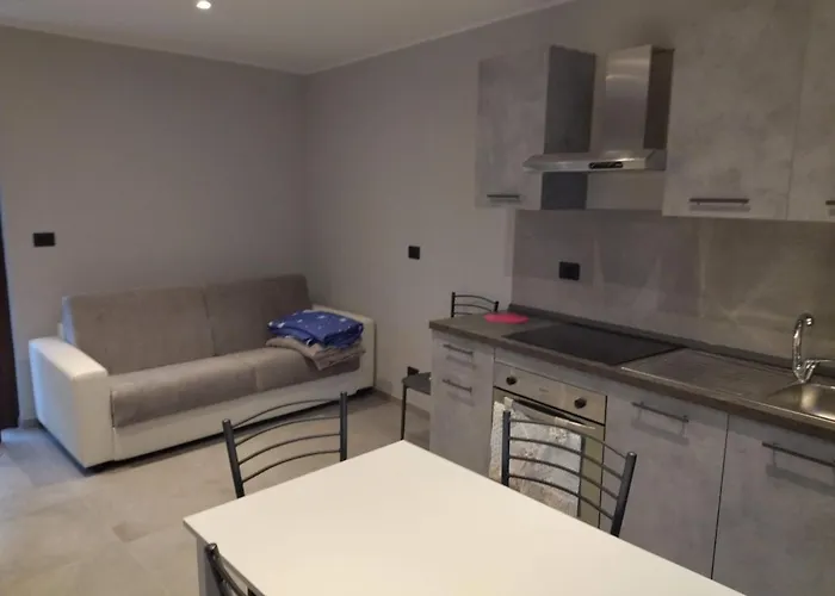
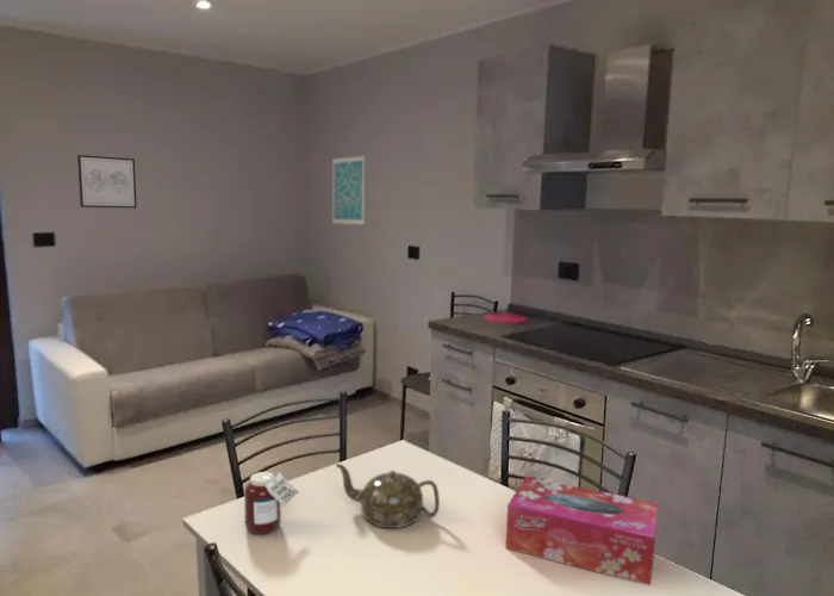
+ wall art [76,154,138,210]
+ tissue box [505,476,659,586]
+ jar [243,471,300,535]
+ teapot [335,462,441,529]
+ wall art [331,154,366,226]
